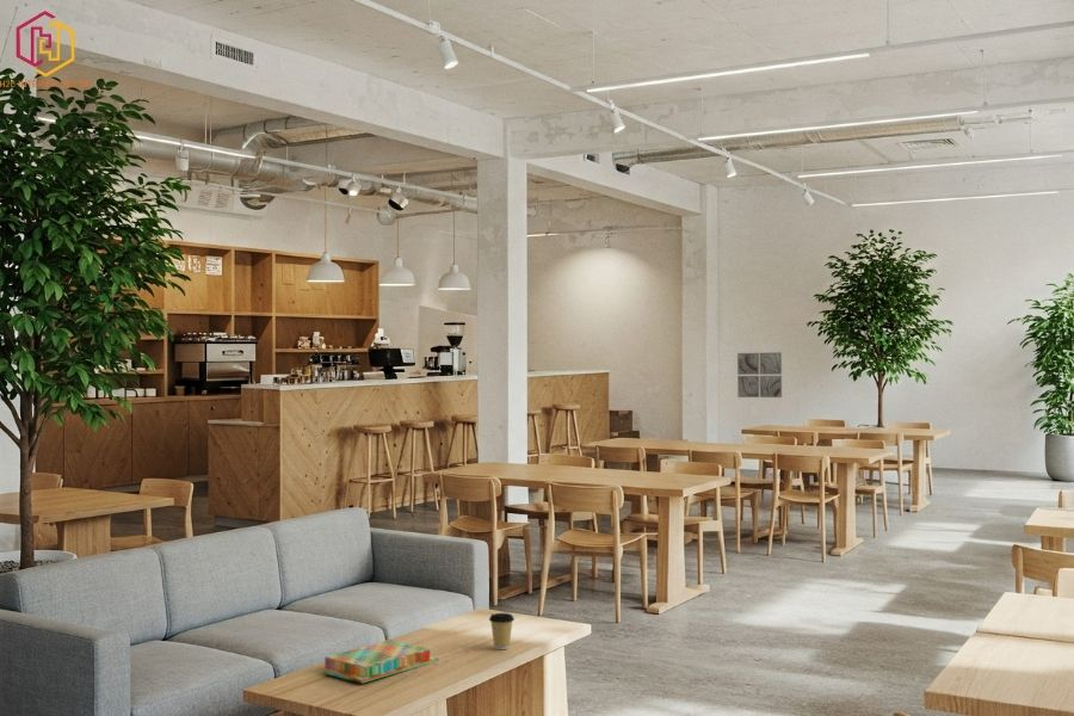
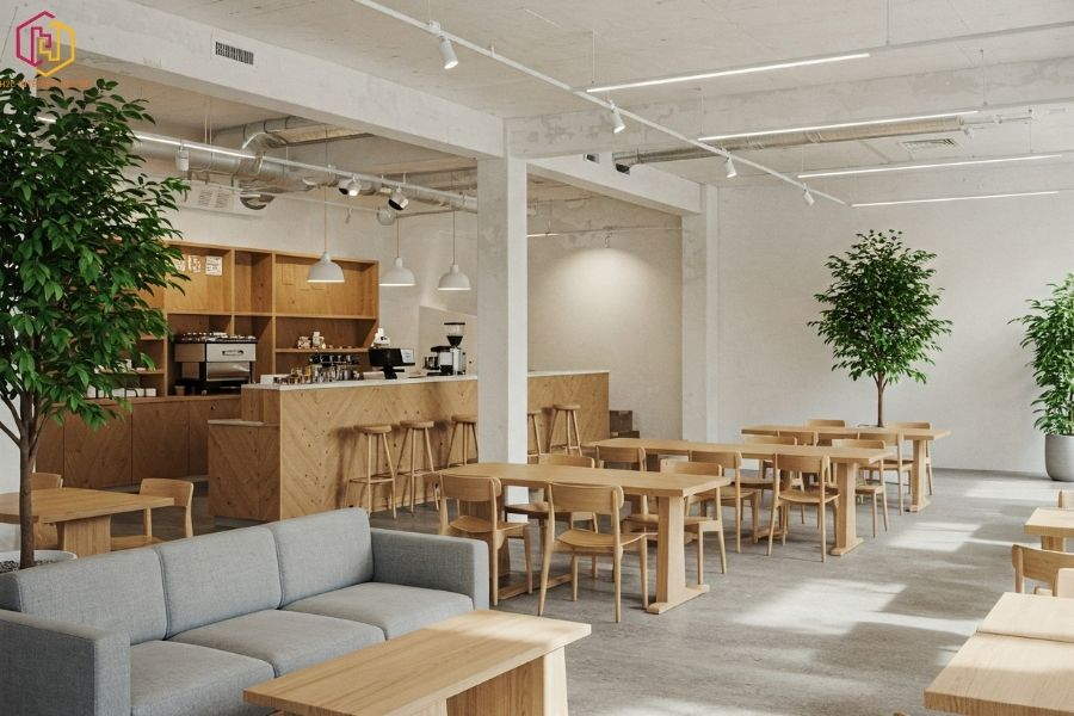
- board game [323,638,440,684]
- coffee cup [488,612,516,650]
- wall art [736,351,783,399]
